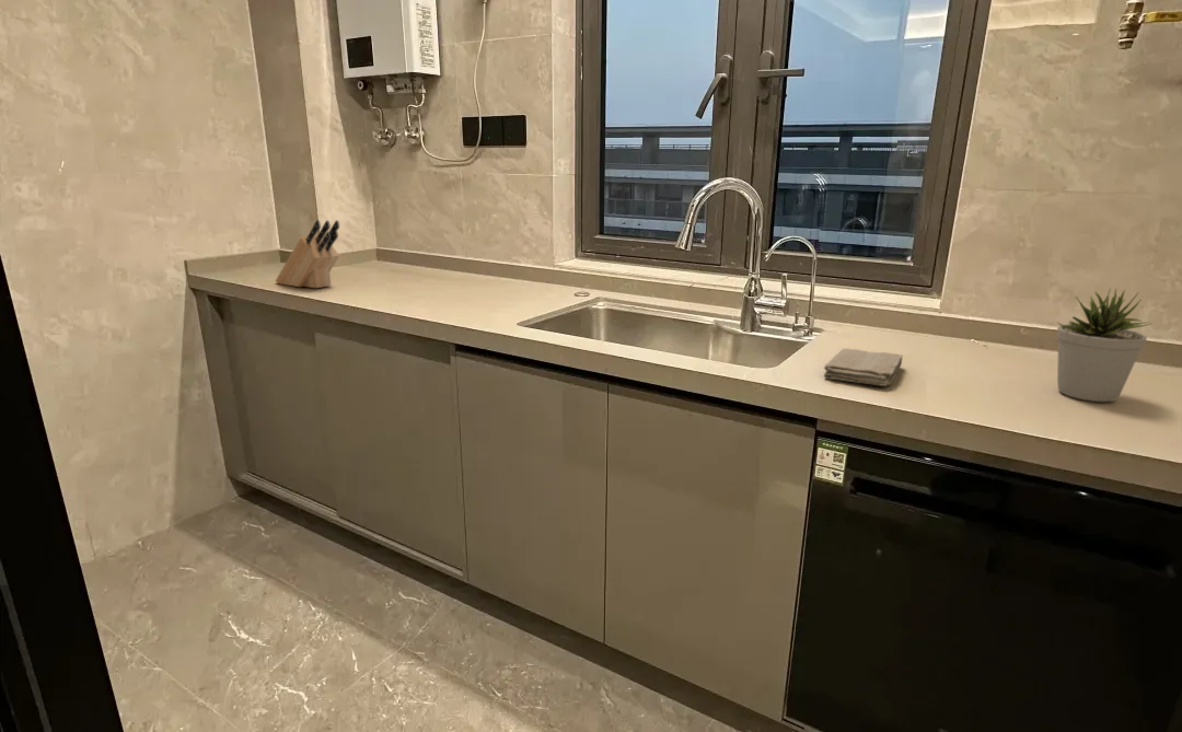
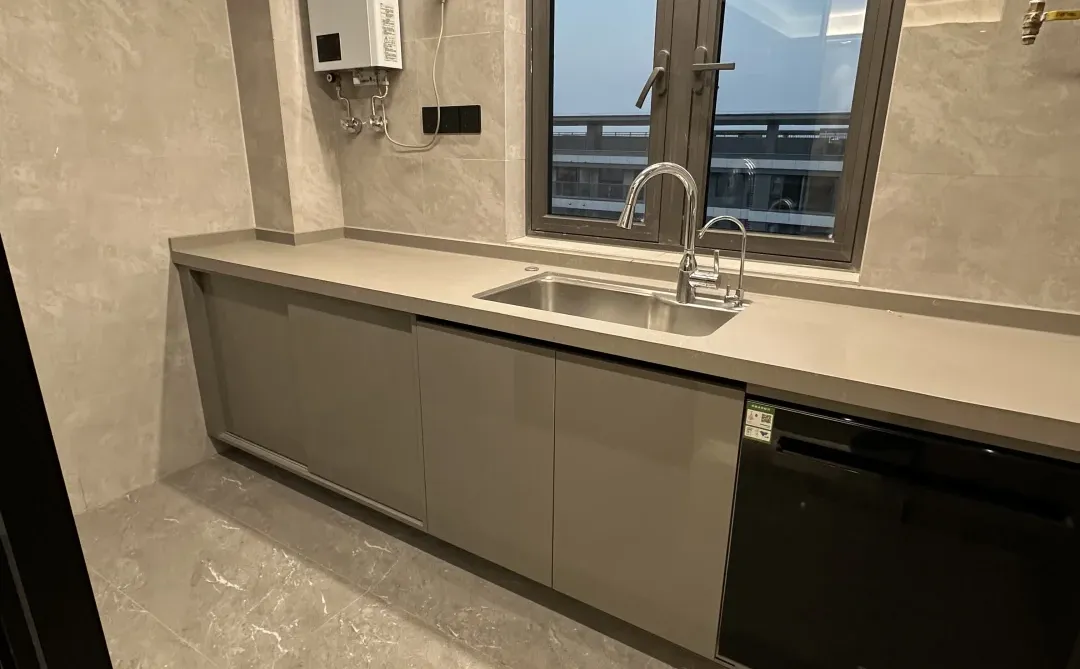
- knife block [275,219,340,289]
- washcloth [823,348,903,387]
- potted plant [1056,288,1151,403]
